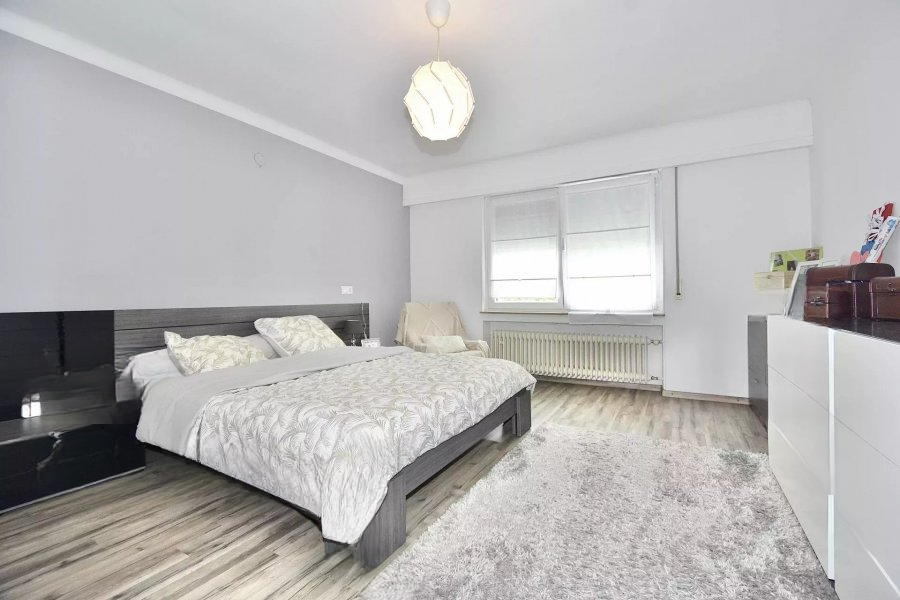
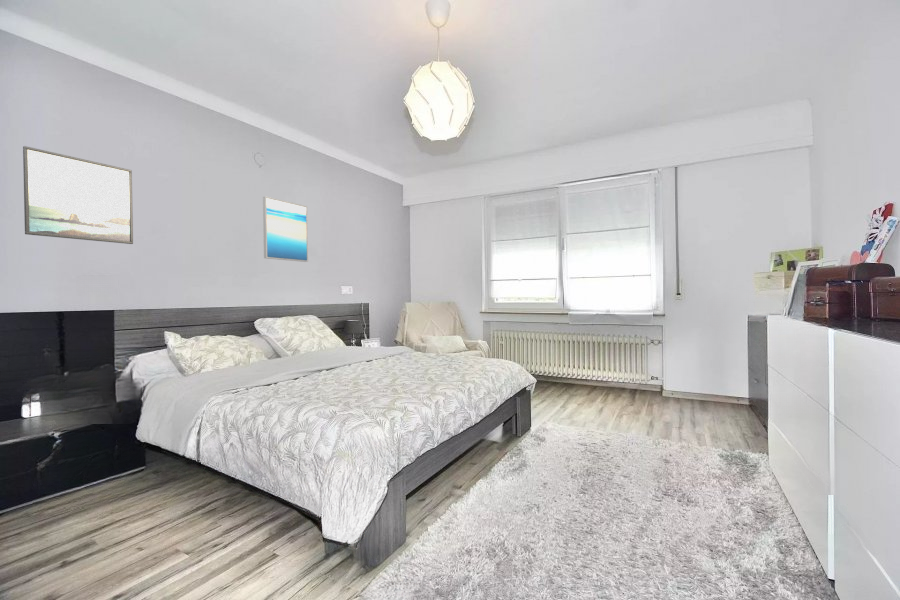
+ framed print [22,145,134,245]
+ wall art [262,195,309,263]
